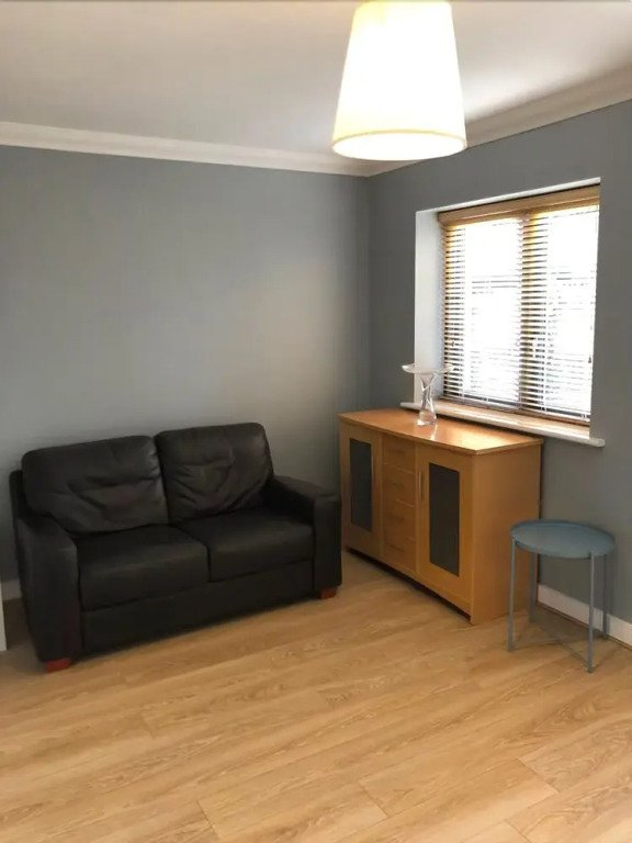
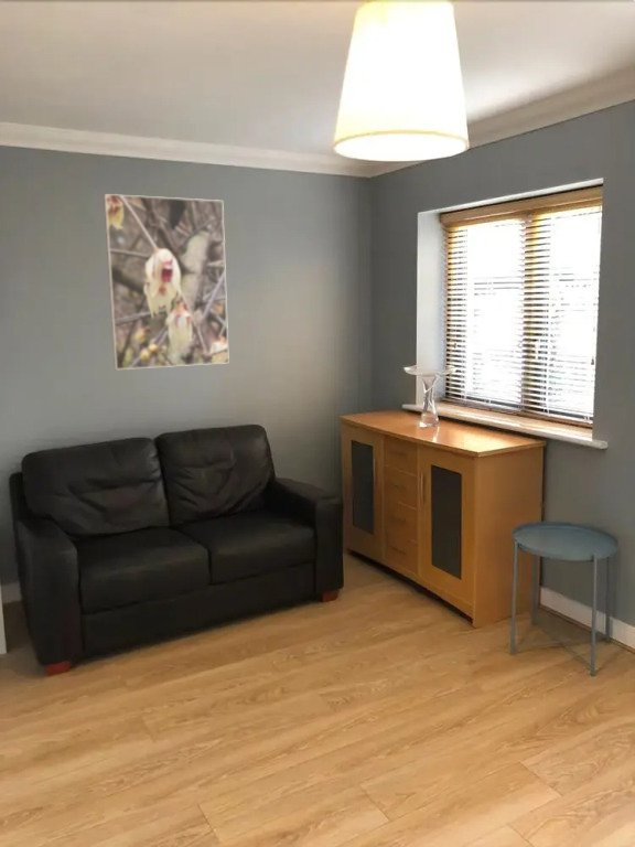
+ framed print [103,193,230,371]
